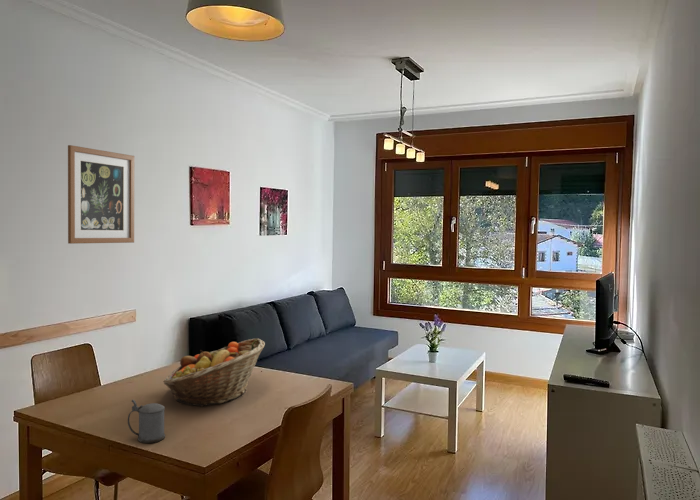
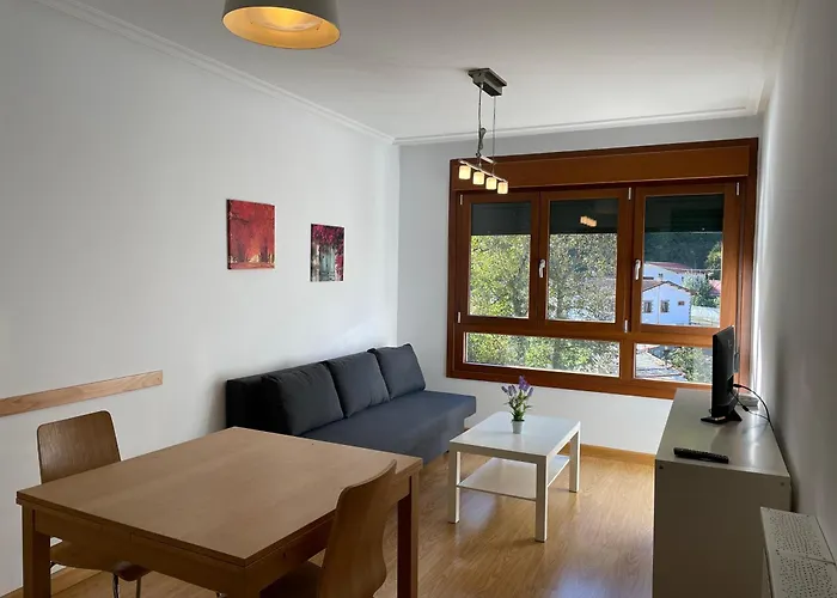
- beer stein [127,399,166,444]
- wall art [67,144,135,245]
- fruit basket [162,337,266,408]
